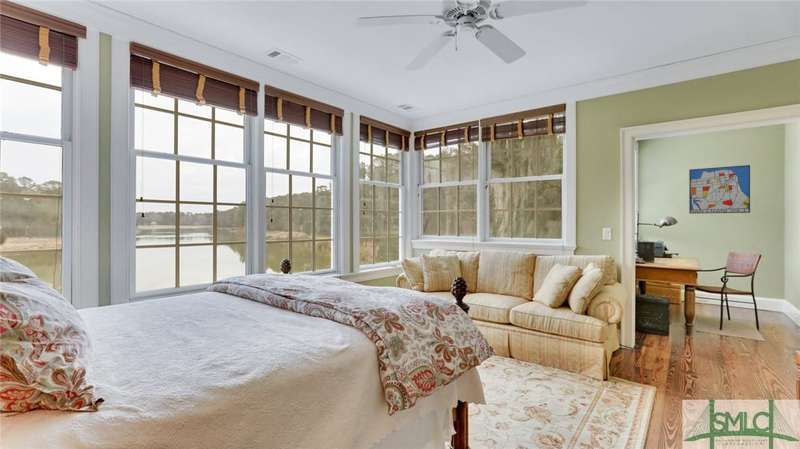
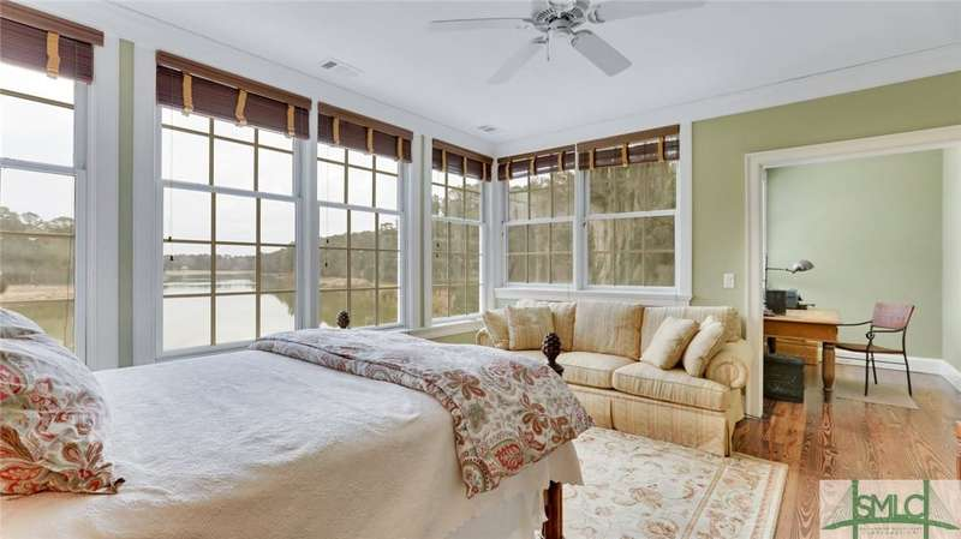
- wall art [688,164,751,215]
